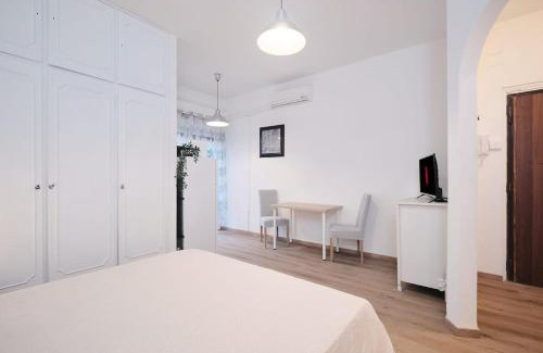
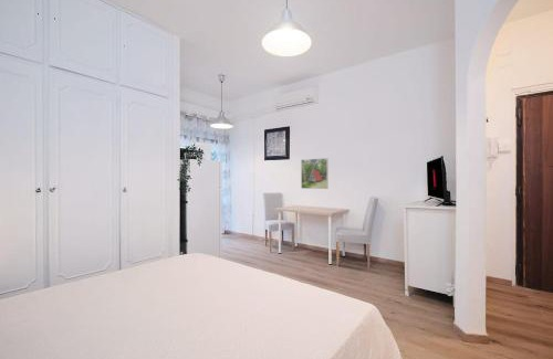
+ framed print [300,157,330,190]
